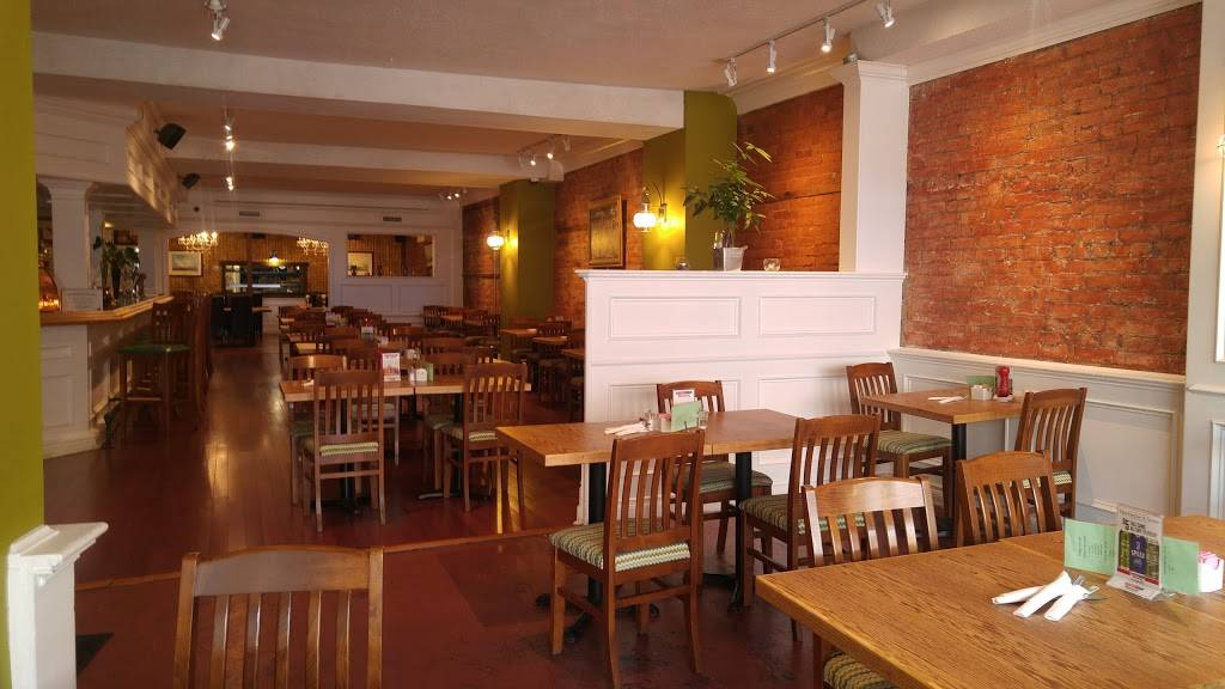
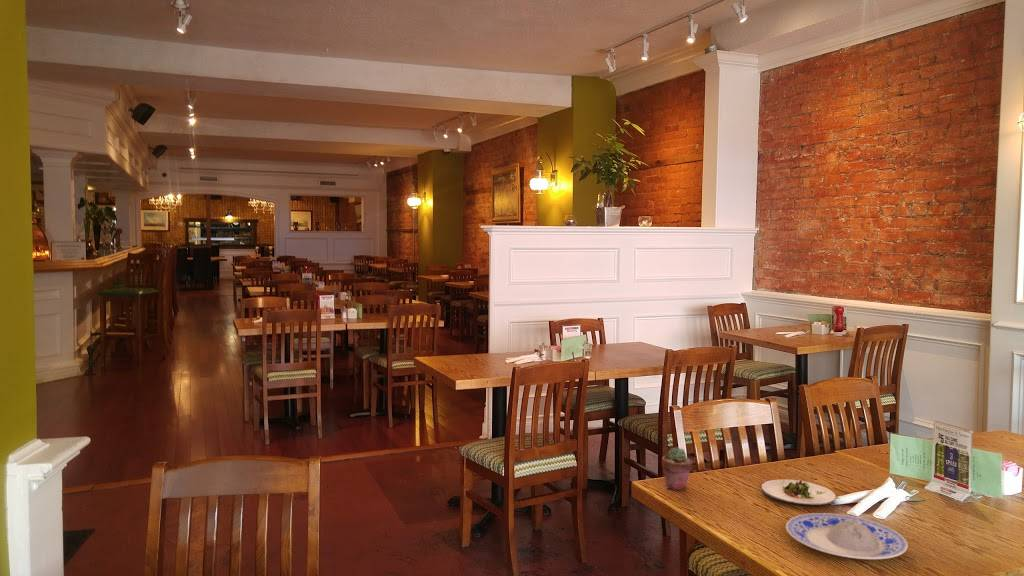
+ potted succulent [661,446,694,491]
+ plate [785,512,909,560]
+ salad plate [760,479,836,506]
